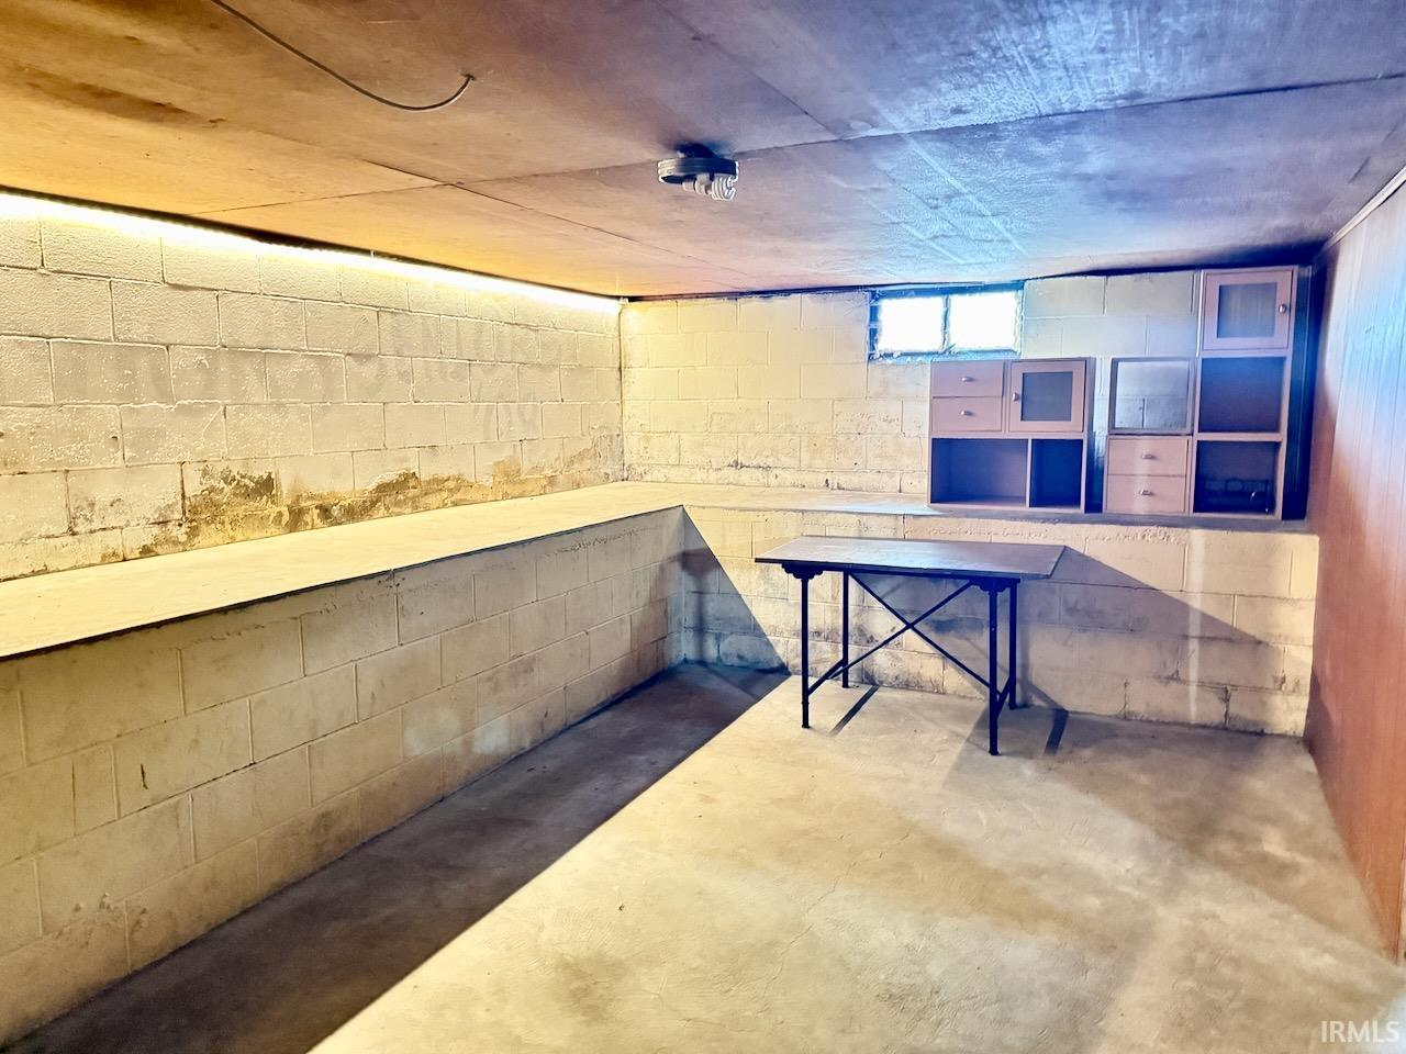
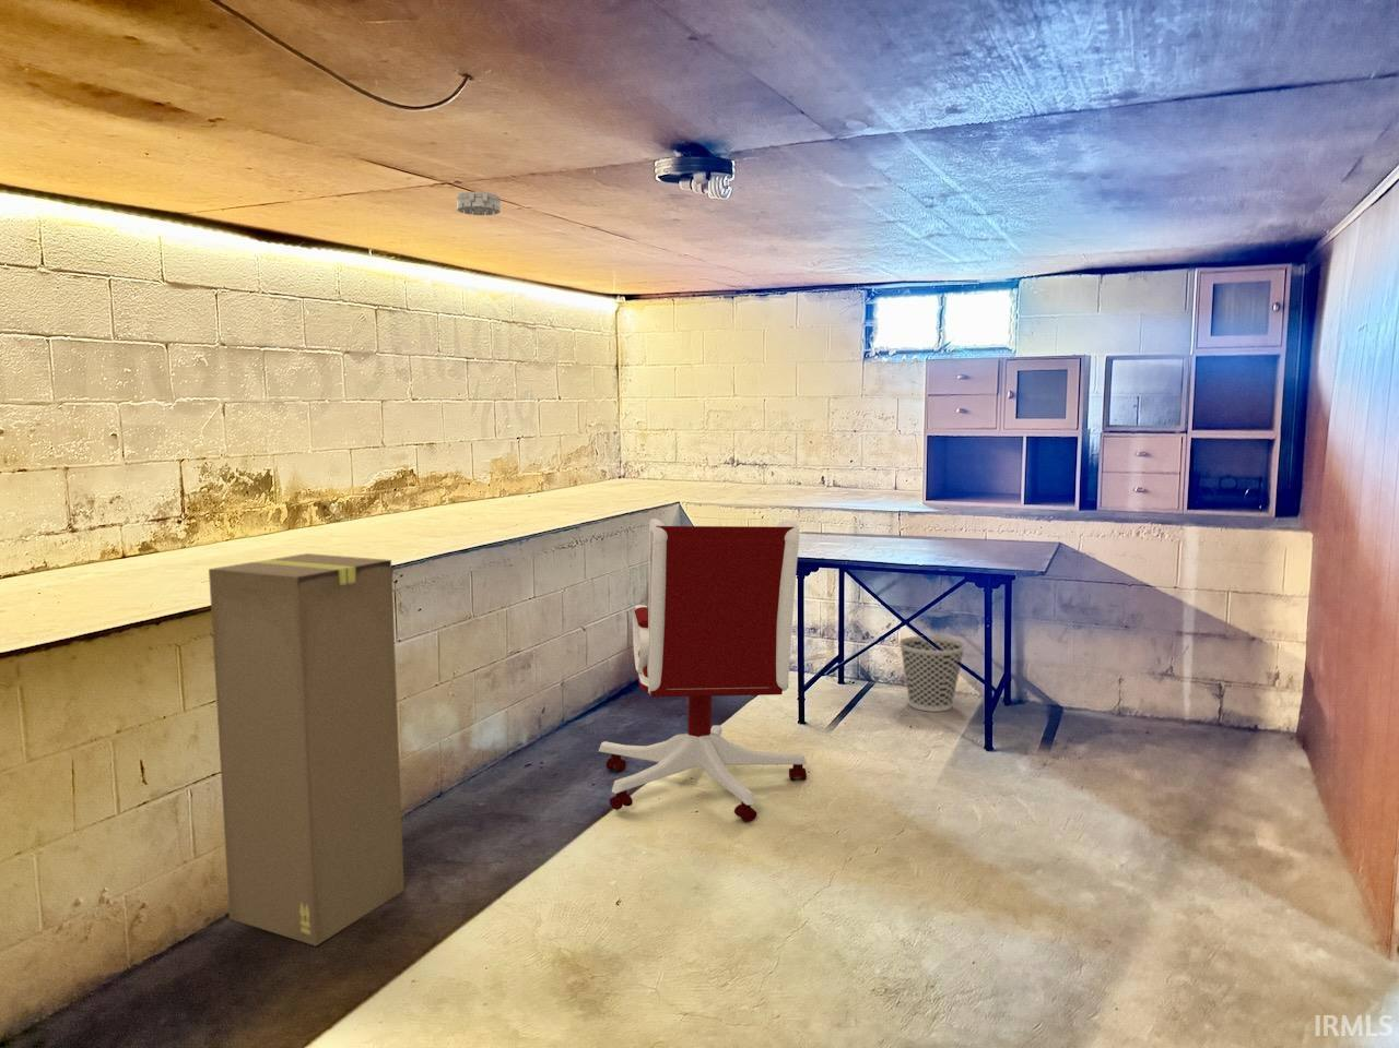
+ office chair [598,517,807,823]
+ cardboard box [208,553,405,948]
+ wastebasket [899,635,966,713]
+ smoke detector [456,190,501,216]
